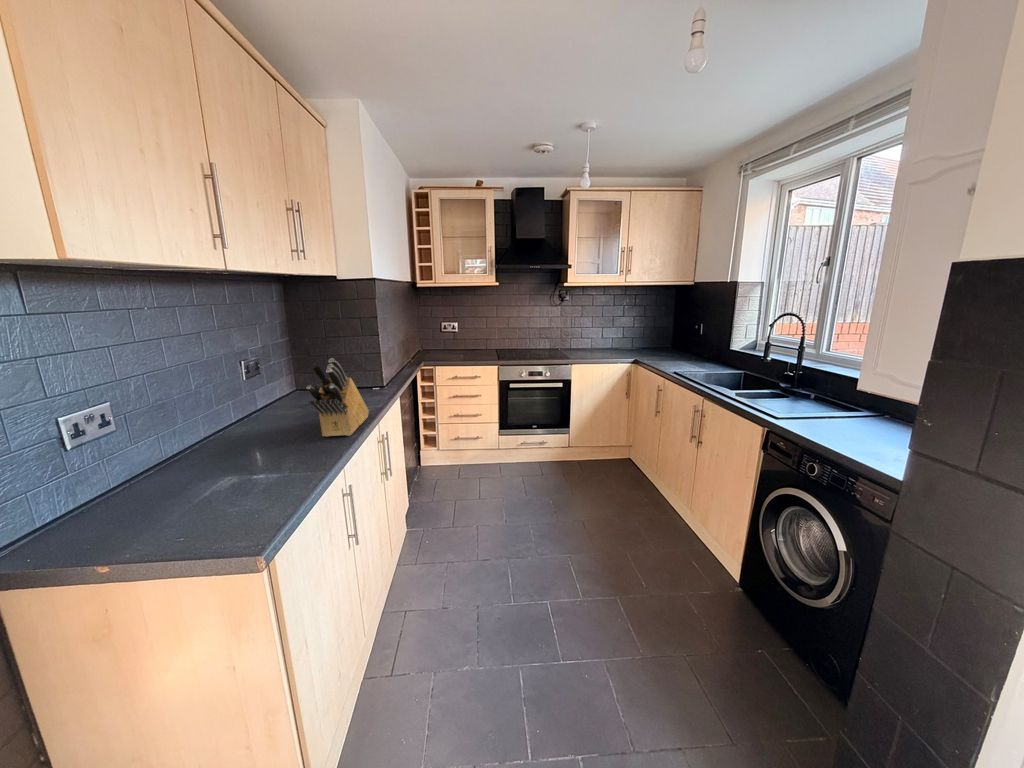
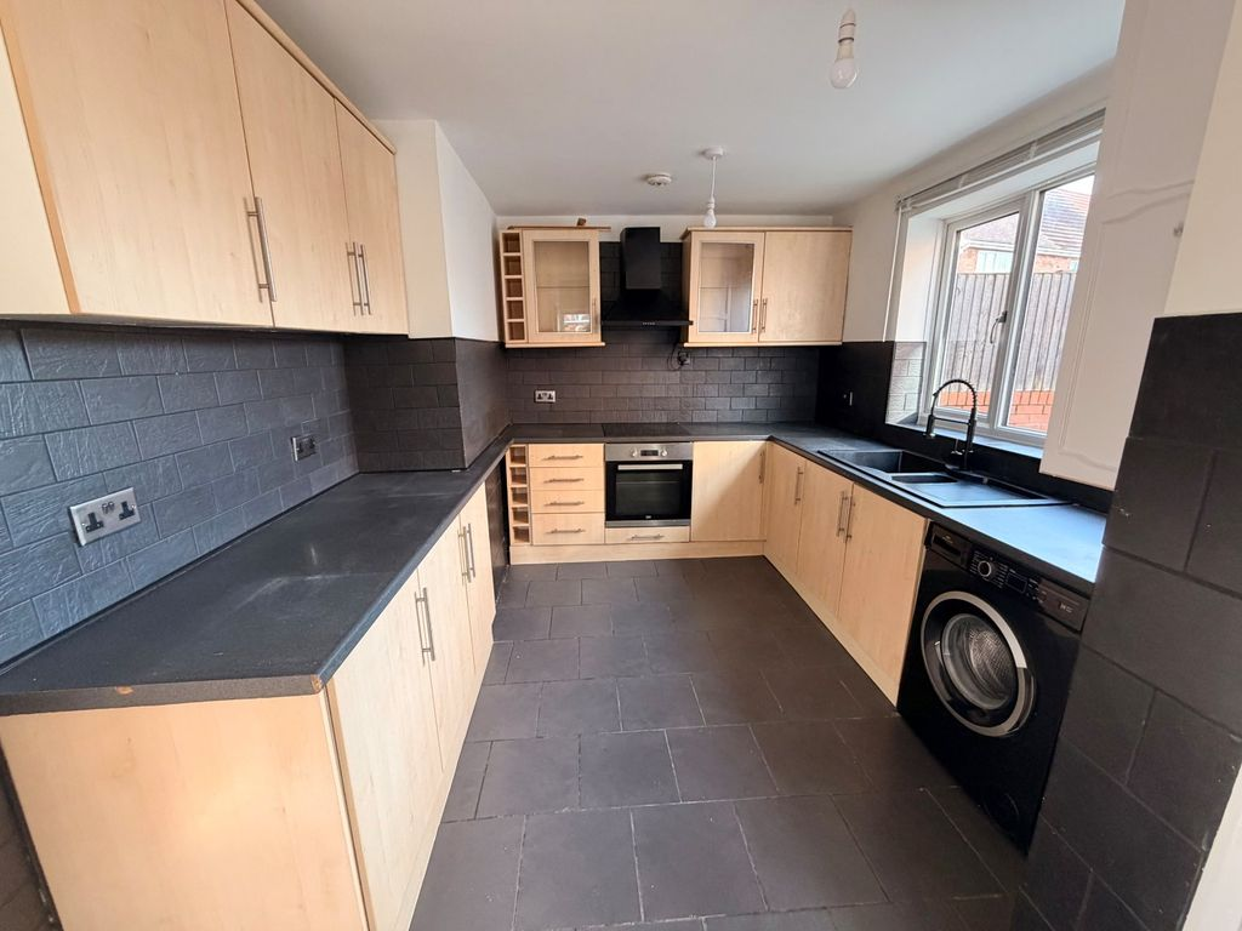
- knife block [305,357,370,438]
